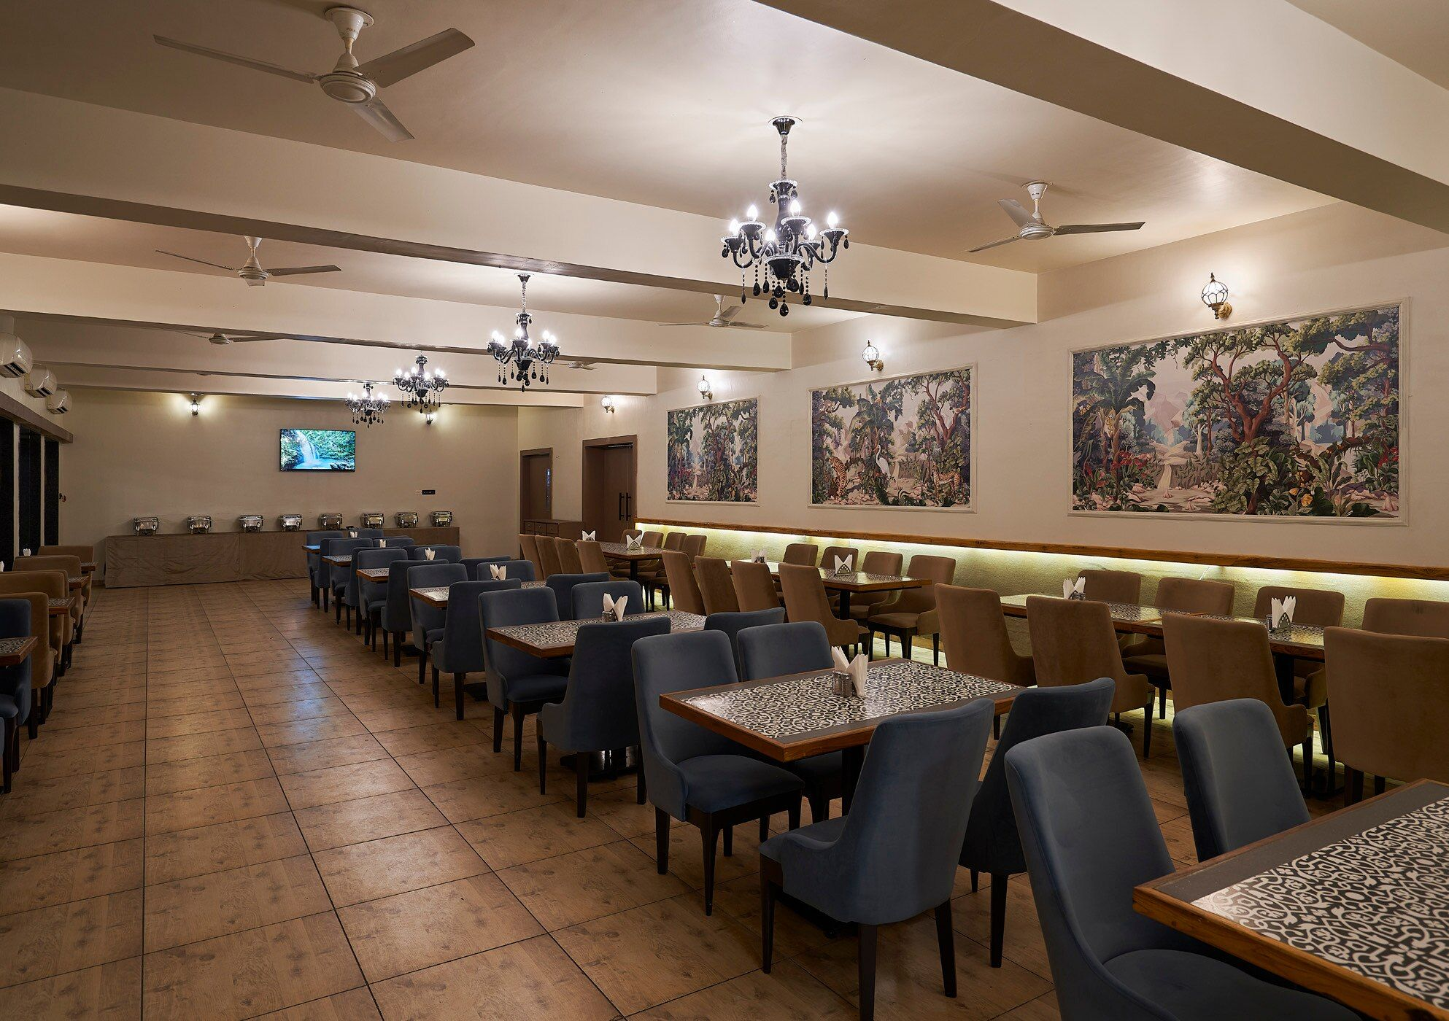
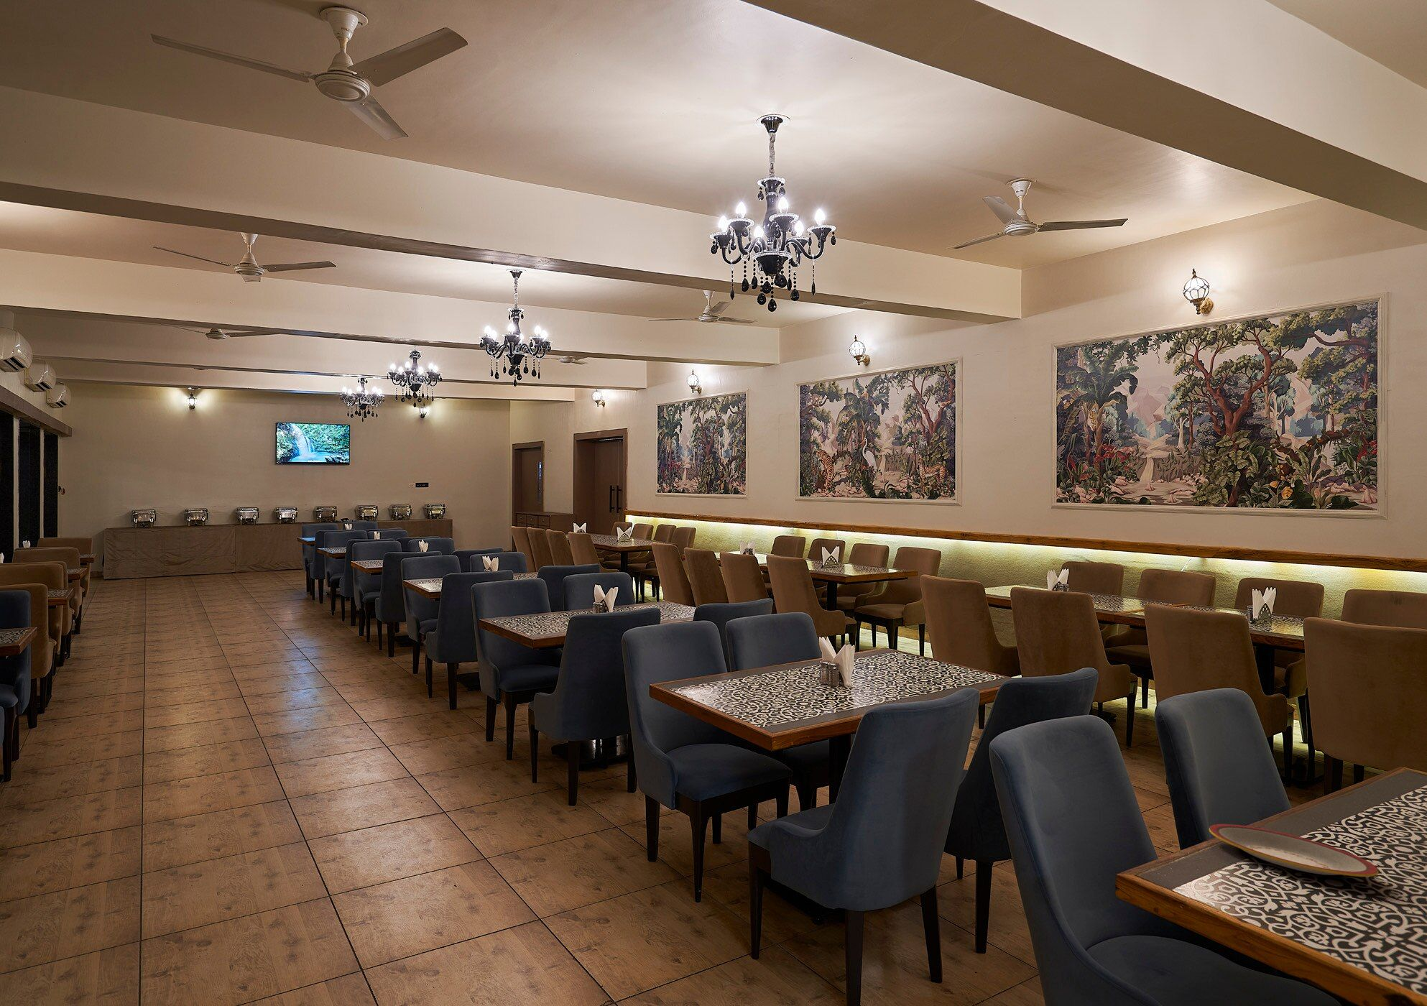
+ plate [1208,823,1379,878]
